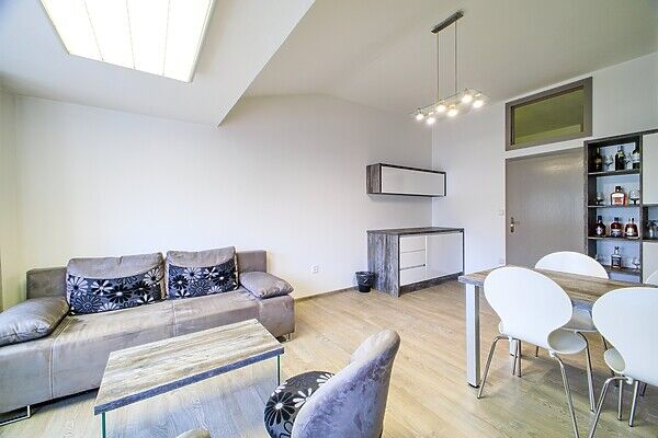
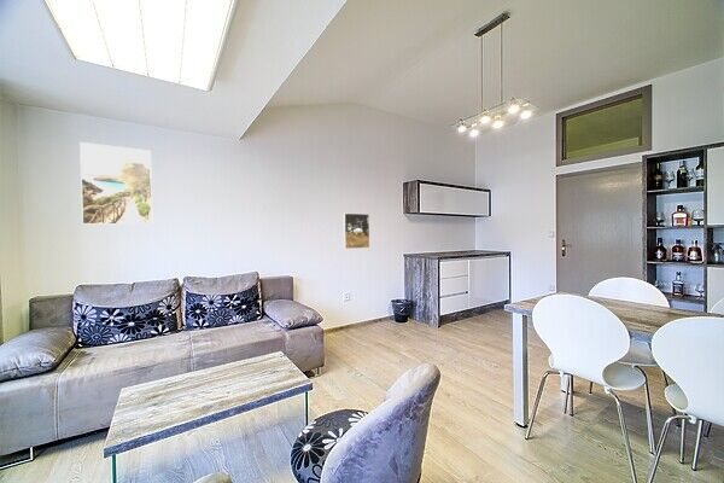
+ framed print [78,141,153,226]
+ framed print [343,213,370,250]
